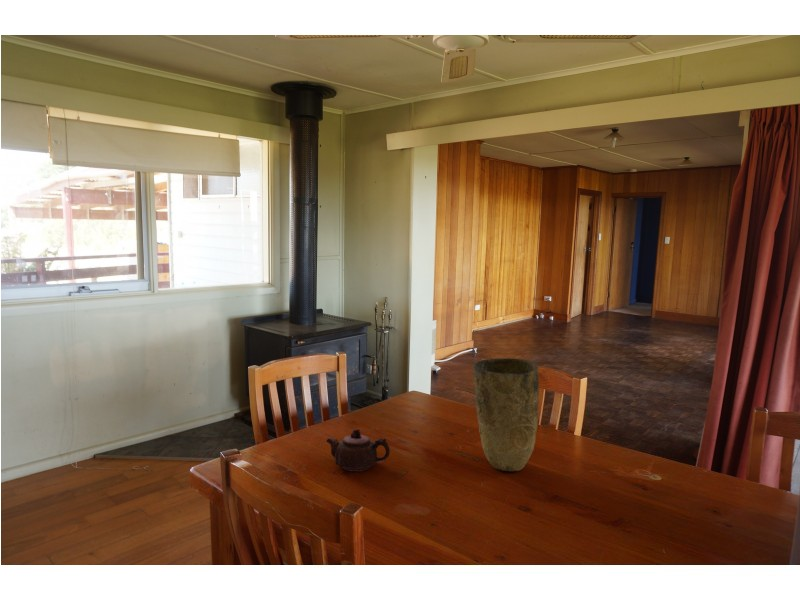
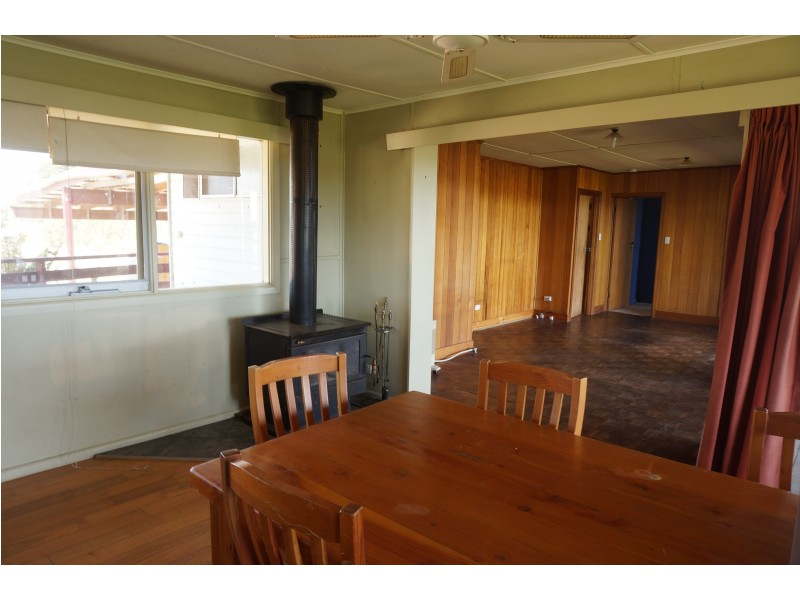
- teapot [326,429,391,472]
- vase [472,357,540,472]
